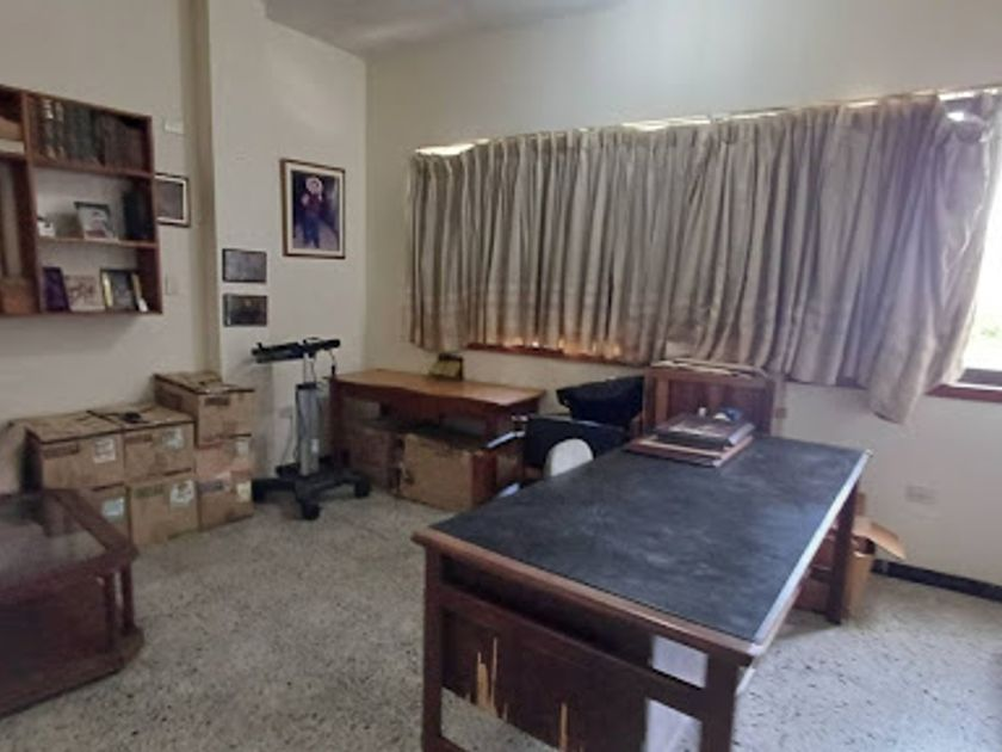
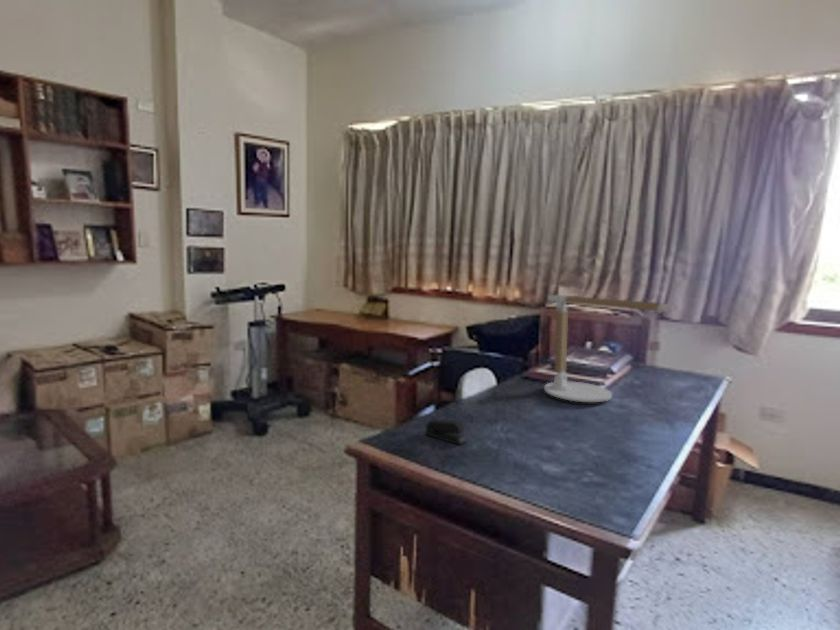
+ stapler [425,418,468,446]
+ desk lamp [543,294,678,403]
